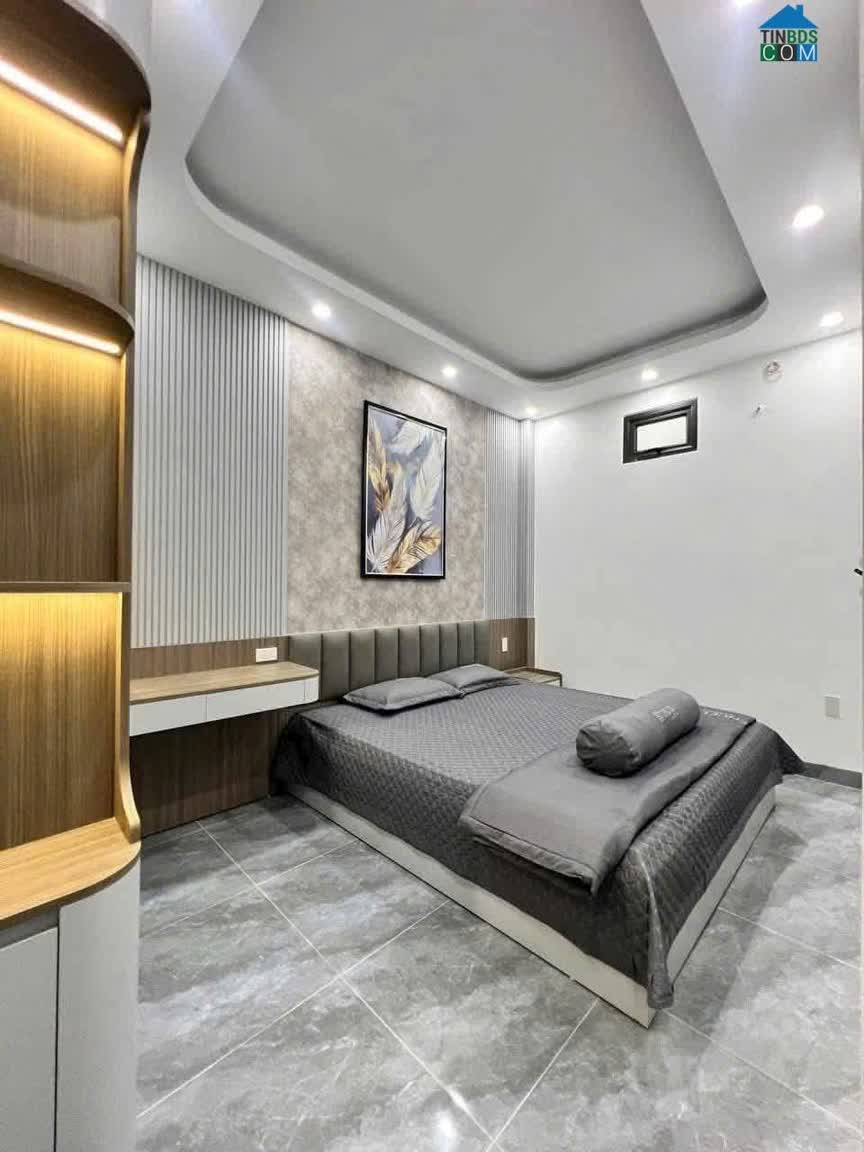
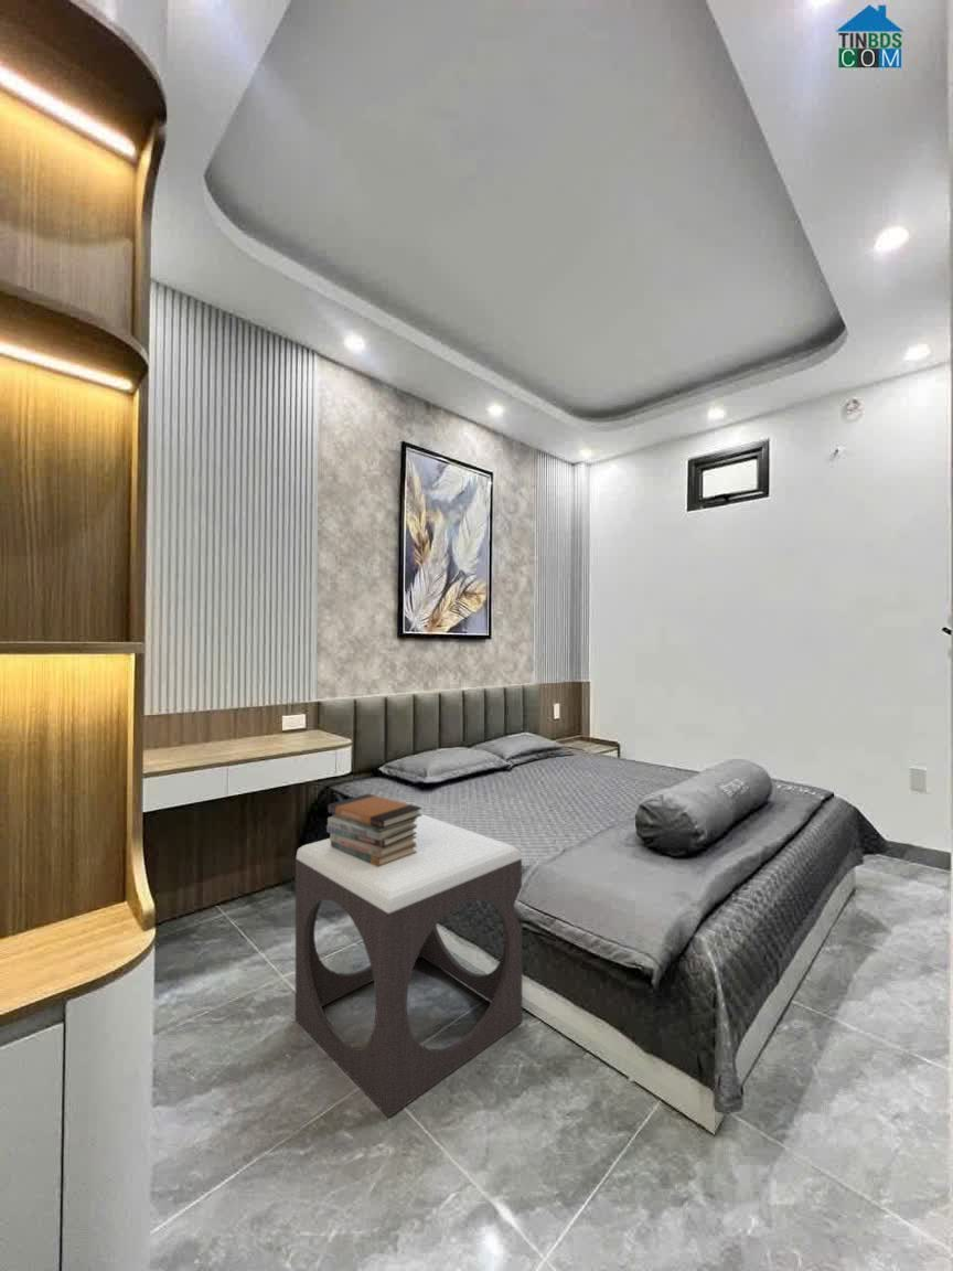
+ footstool [295,812,524,1119]
+ book stack [325,792,424,867]
